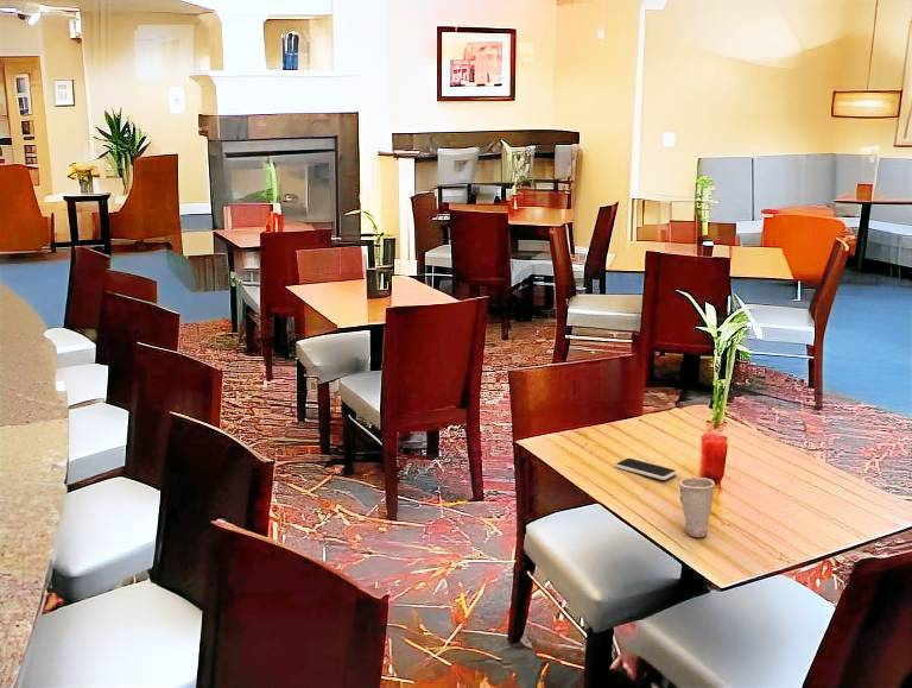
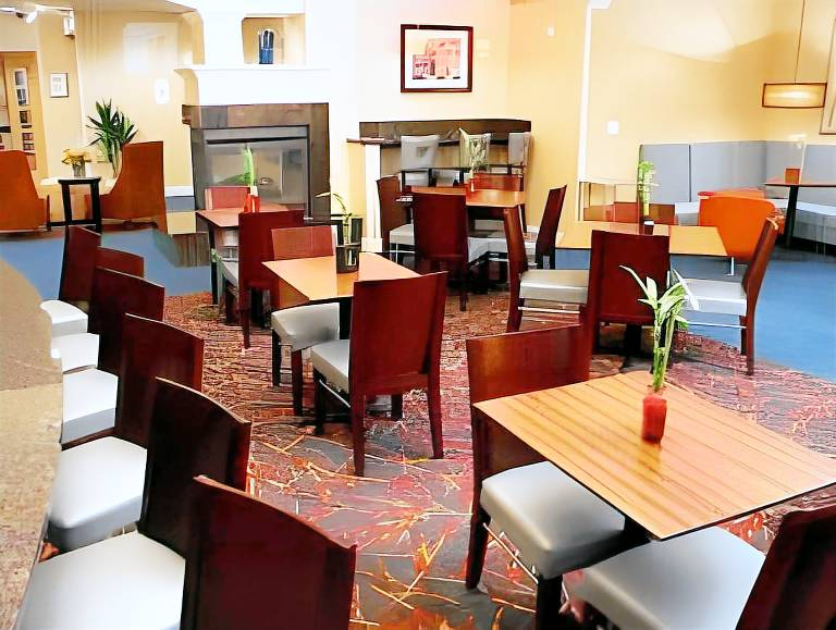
- smartphone [614,457,678,481]
- cup [678,475,716,538]
